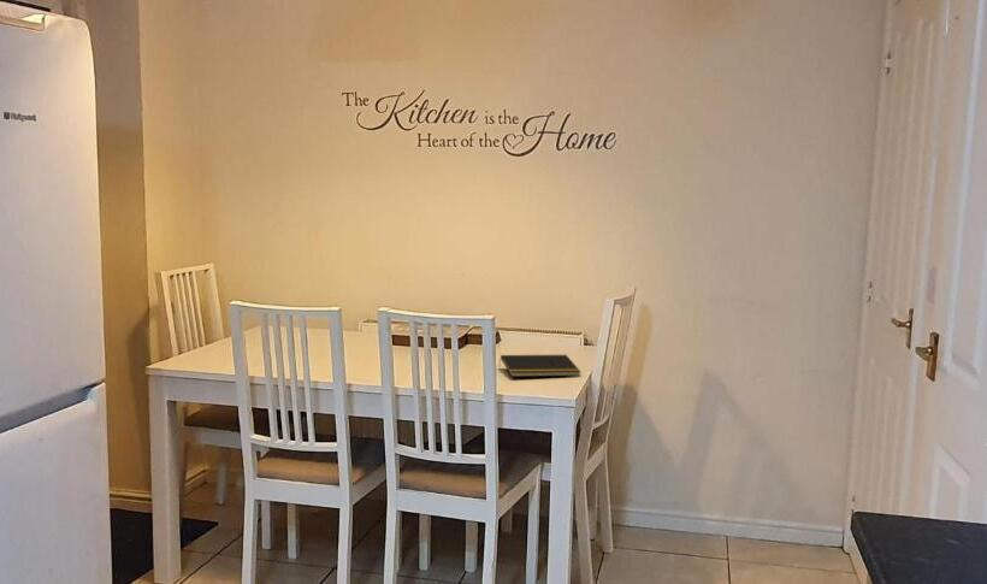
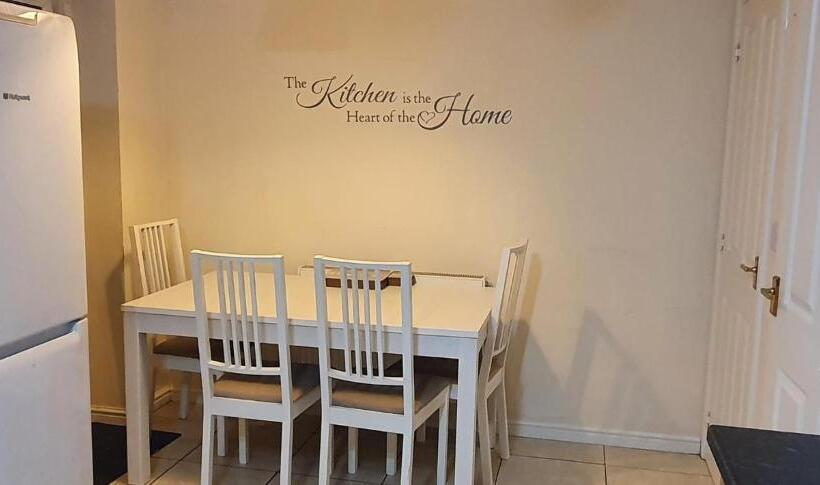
- notepad [497,354,581,378]
